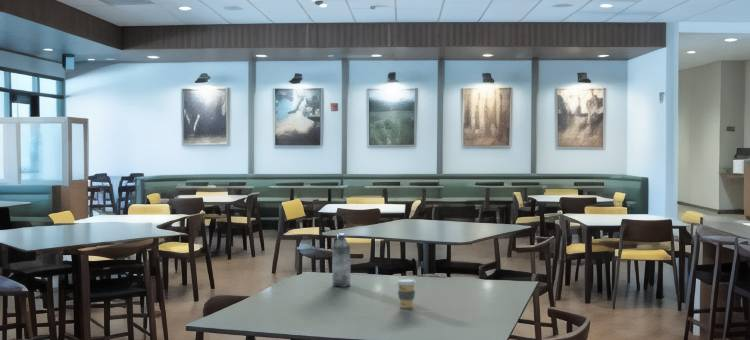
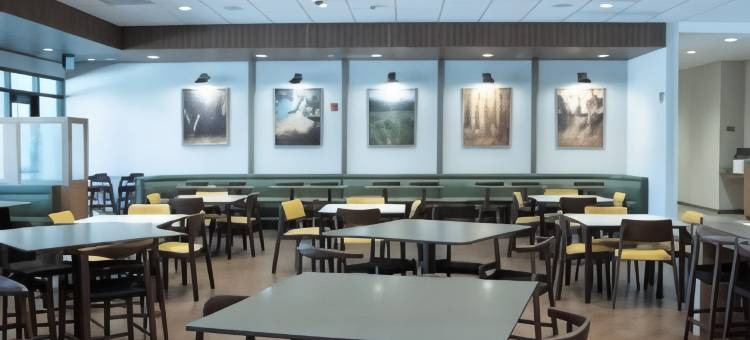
- water bottle [331,232,351,288]
- coffee cup [396,278,417,309]
